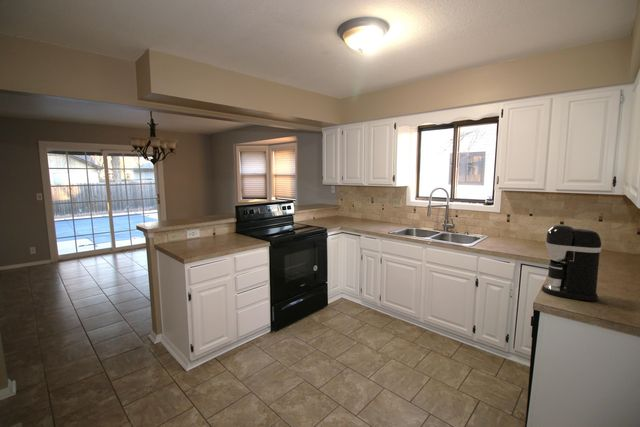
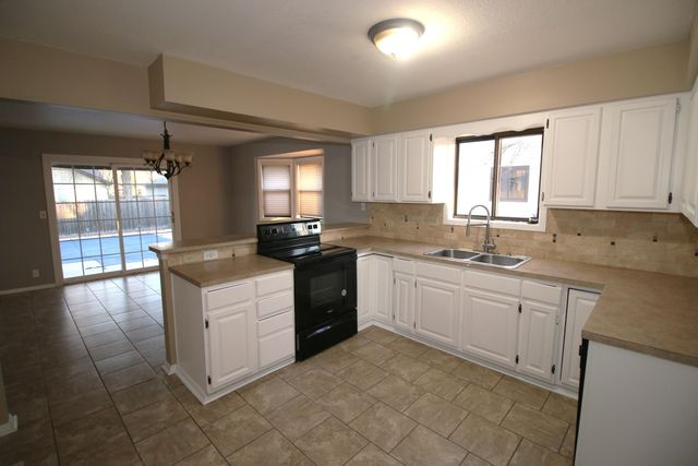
- coffee maker [540,224,603,302]
